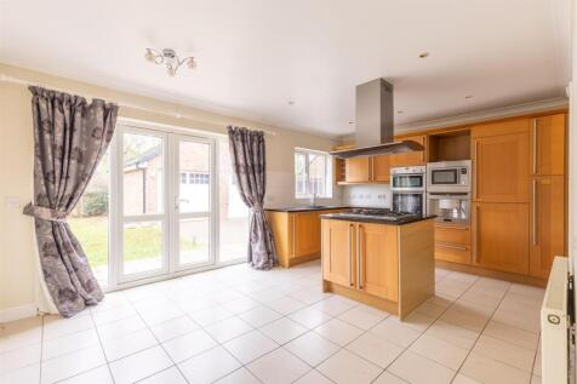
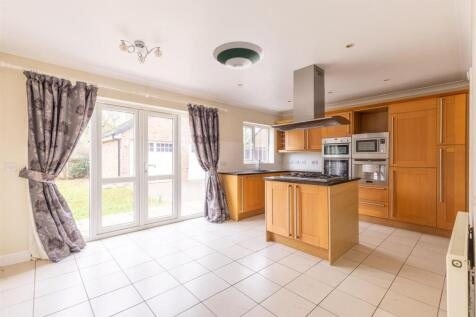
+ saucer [212,40,265,71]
